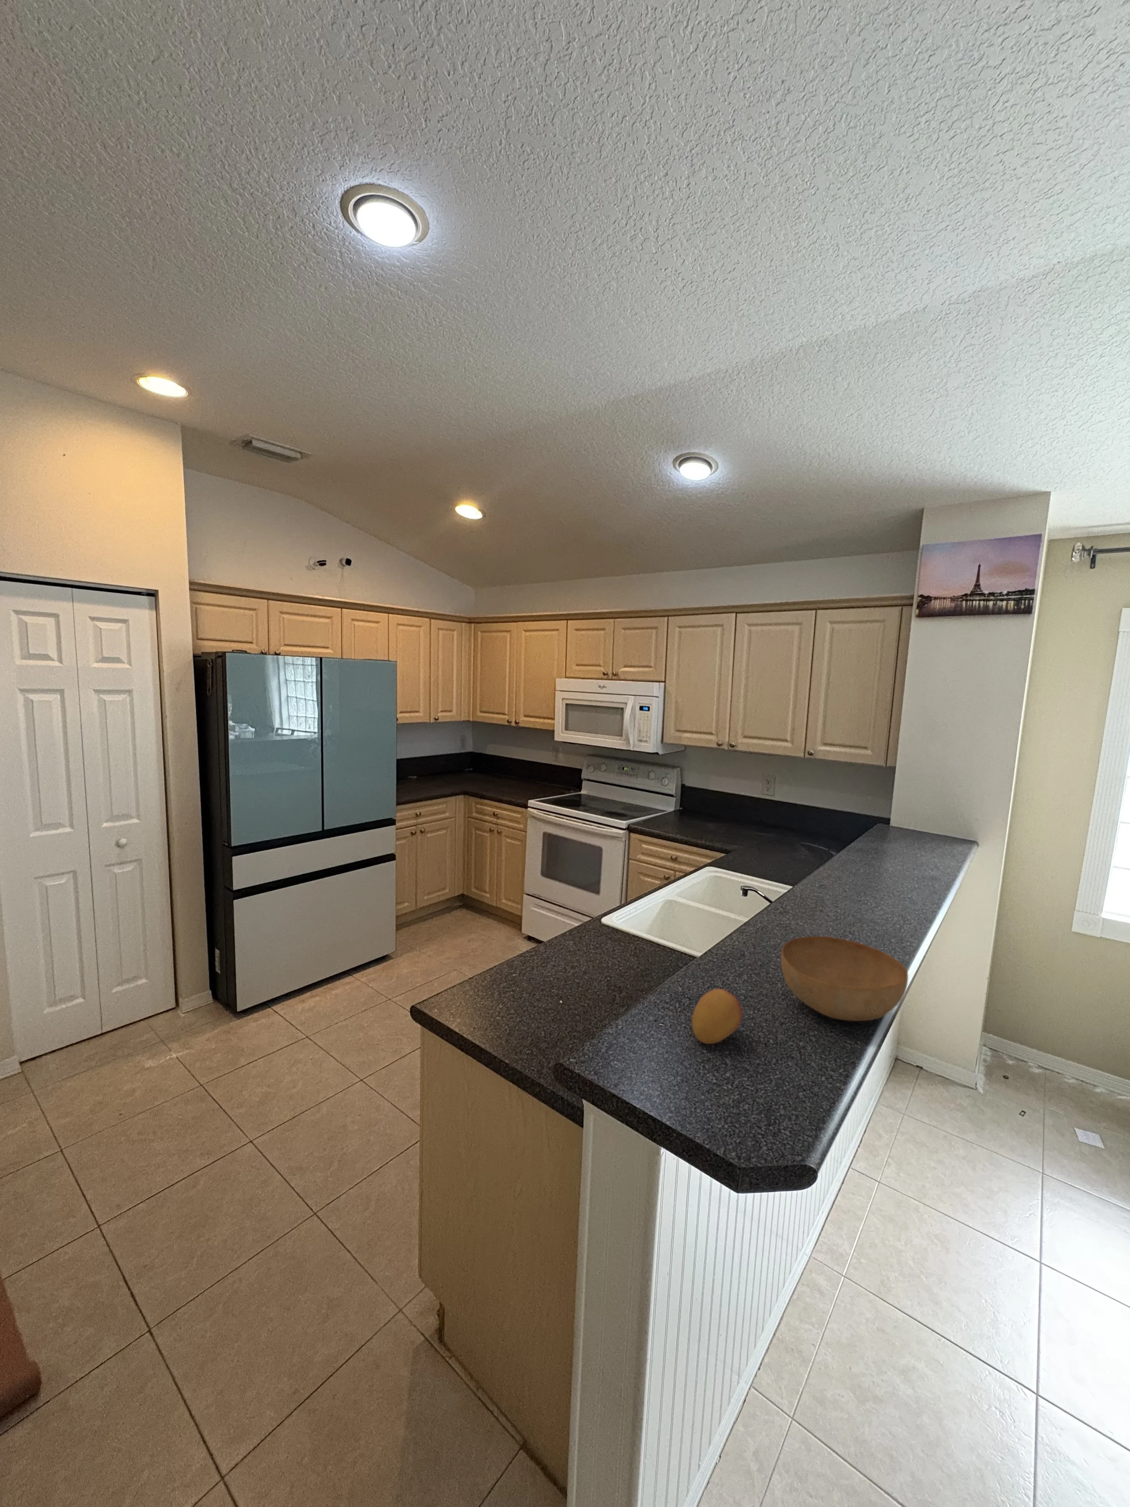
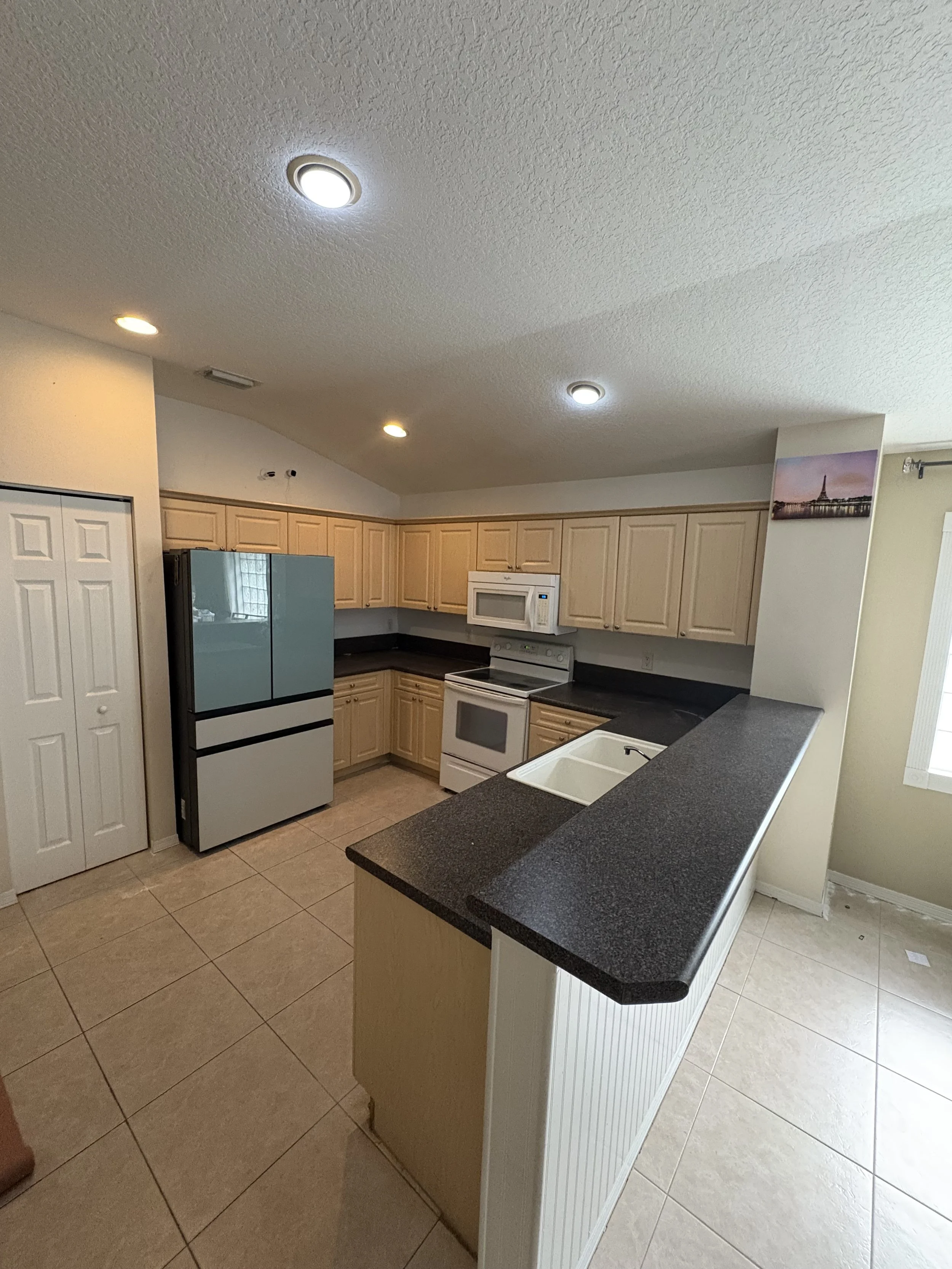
- bowl [781,936,908,1021]
- fruit [692,988,743,1045]
